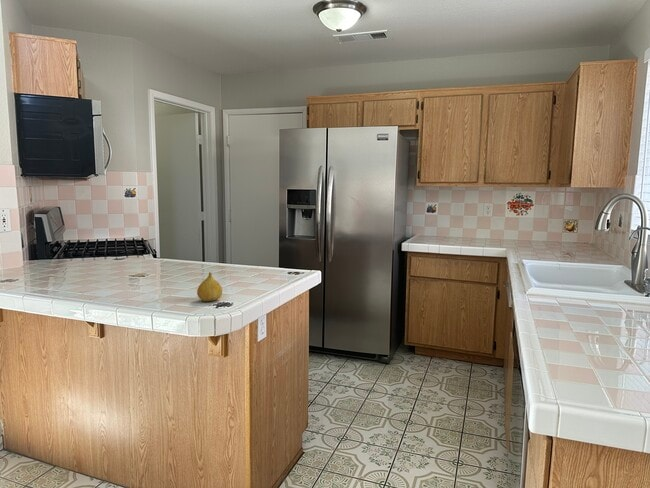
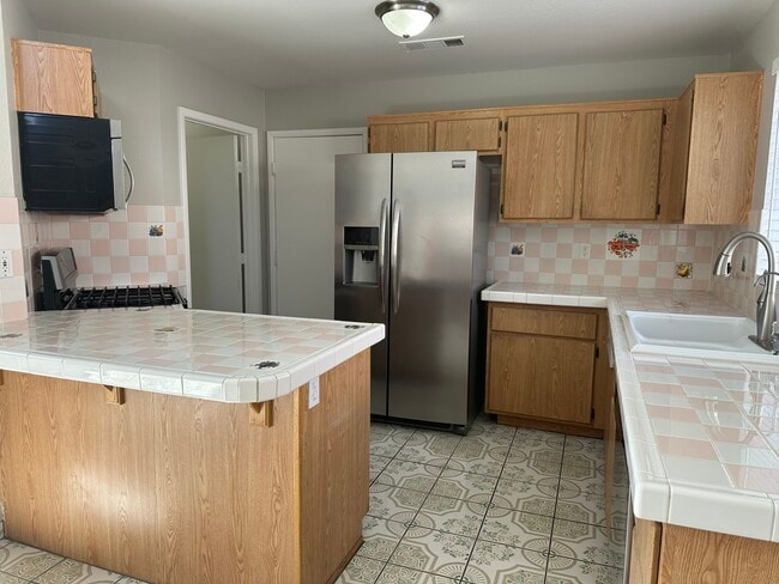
- fruit [196,271,223,302]
